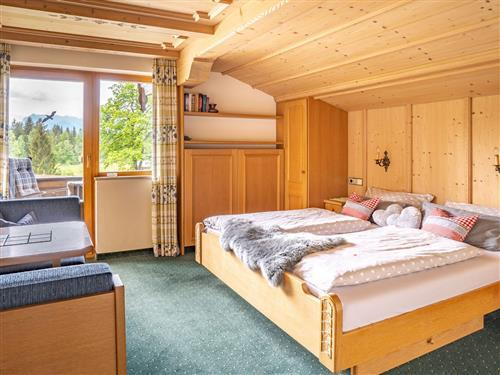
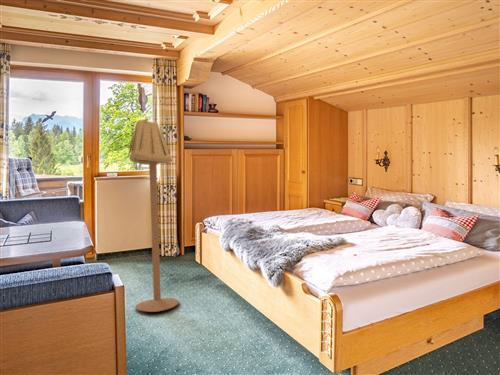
+ floor lamp [127,117,180,313]
